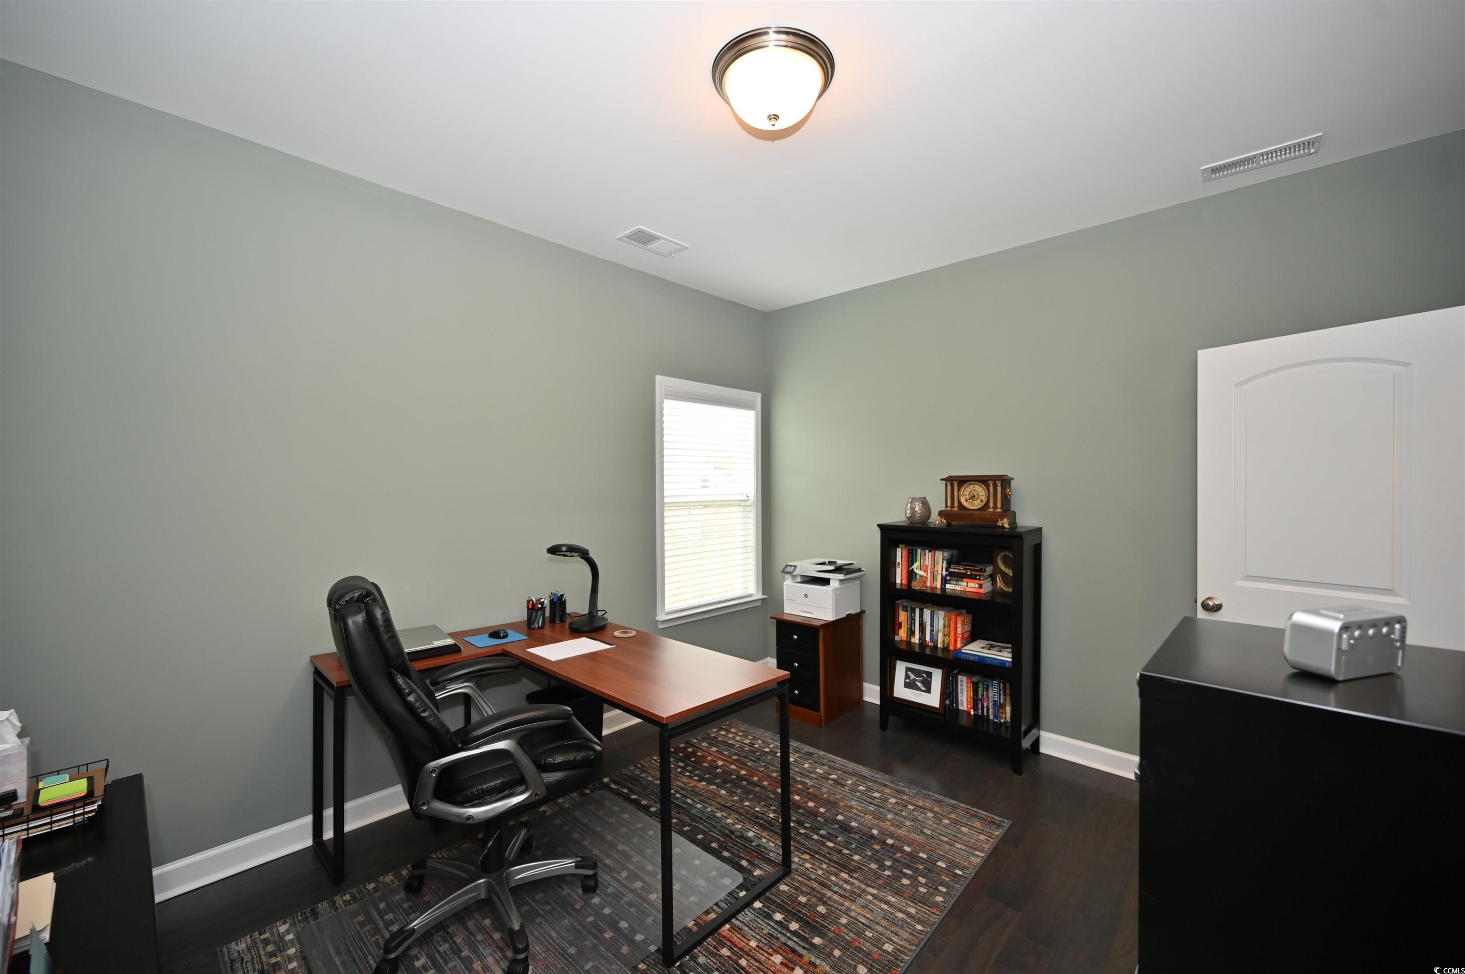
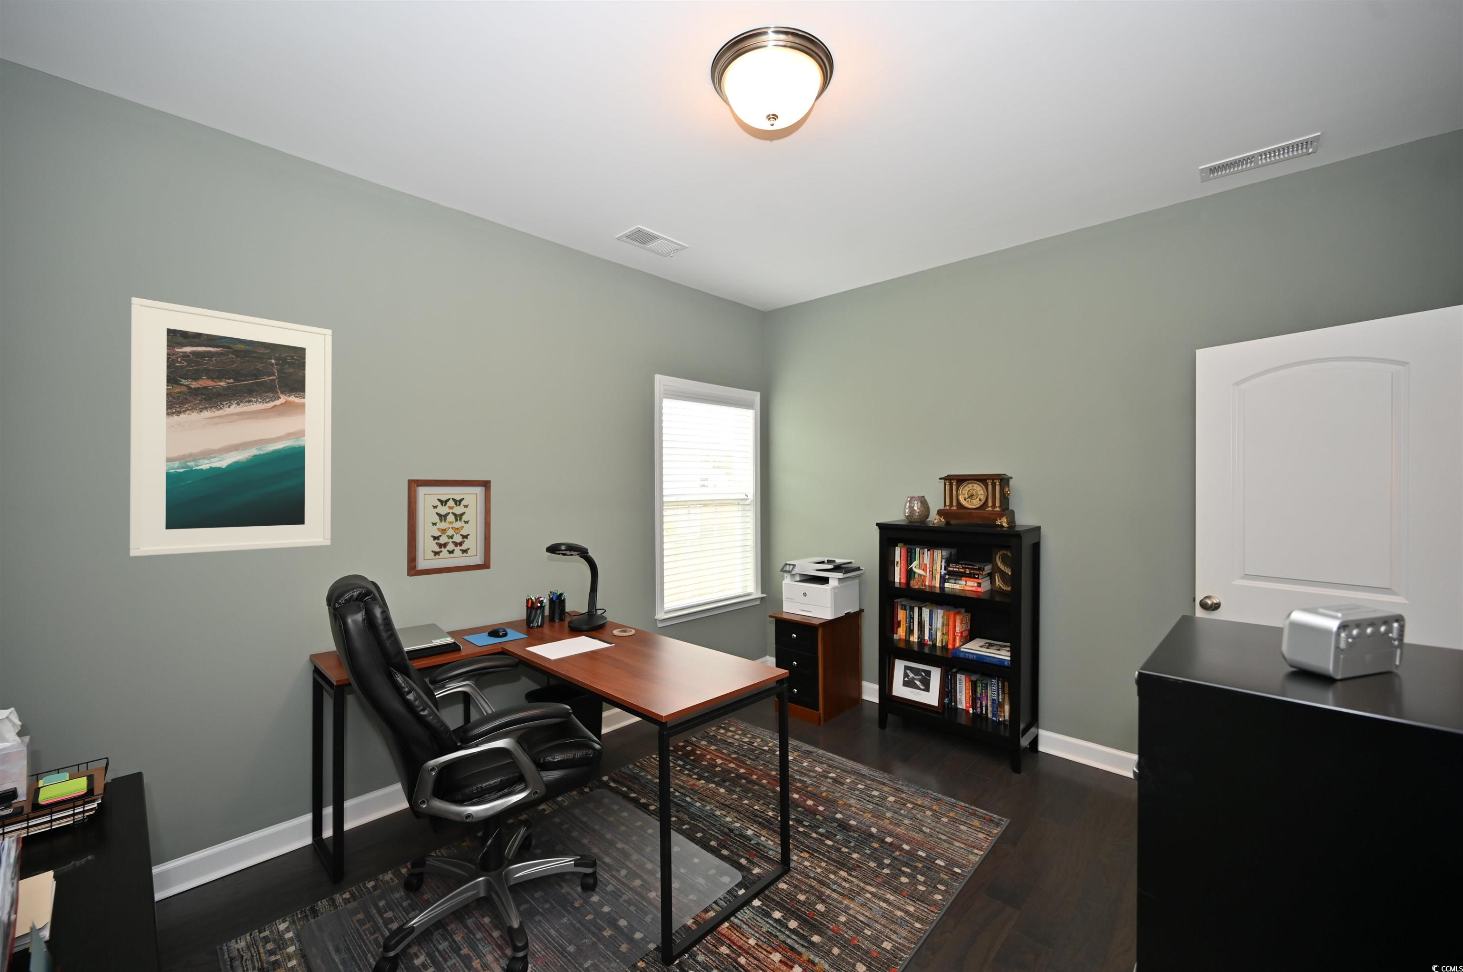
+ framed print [129,297,332,558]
+ wall art [407,478,492,577]
